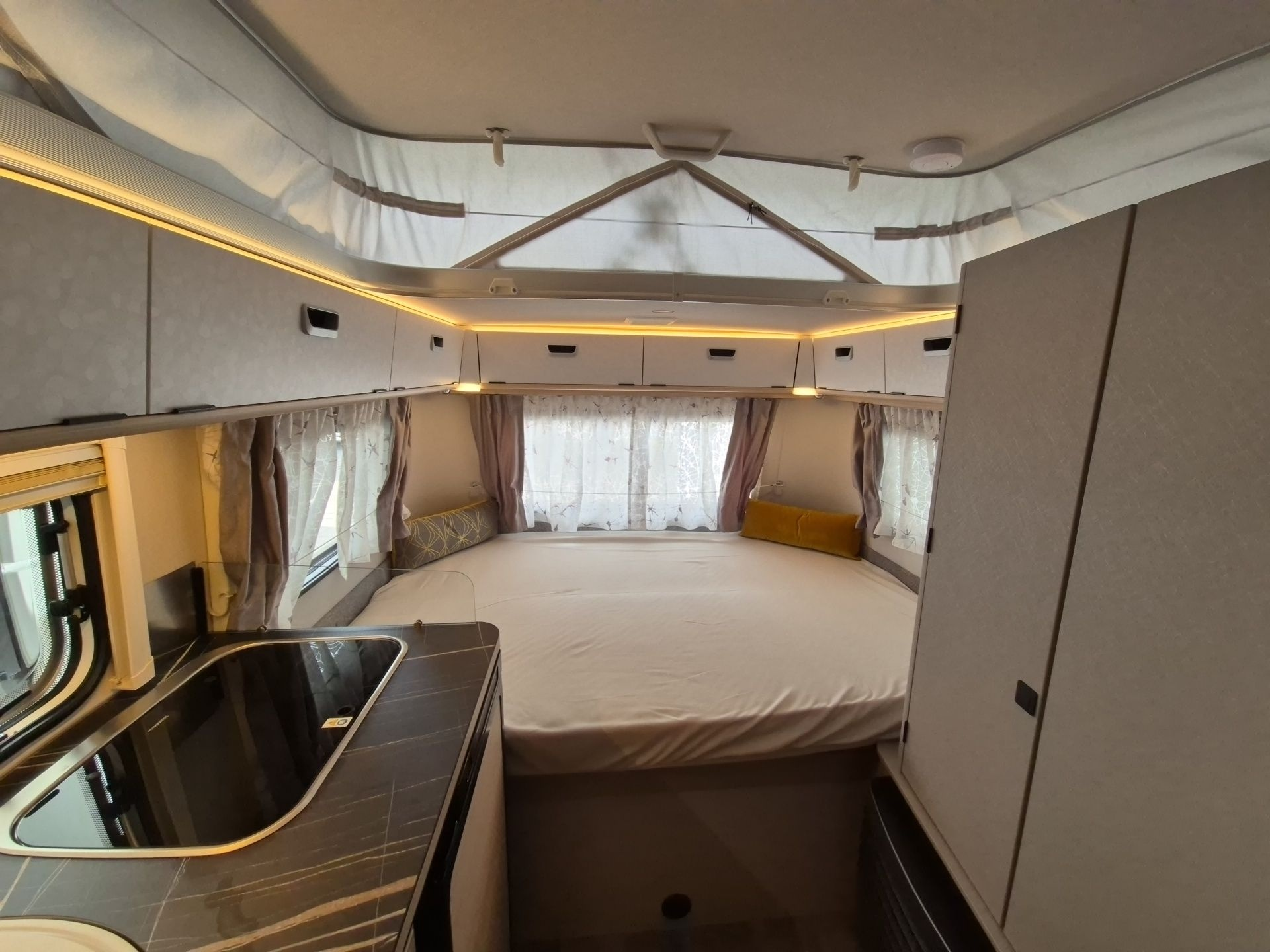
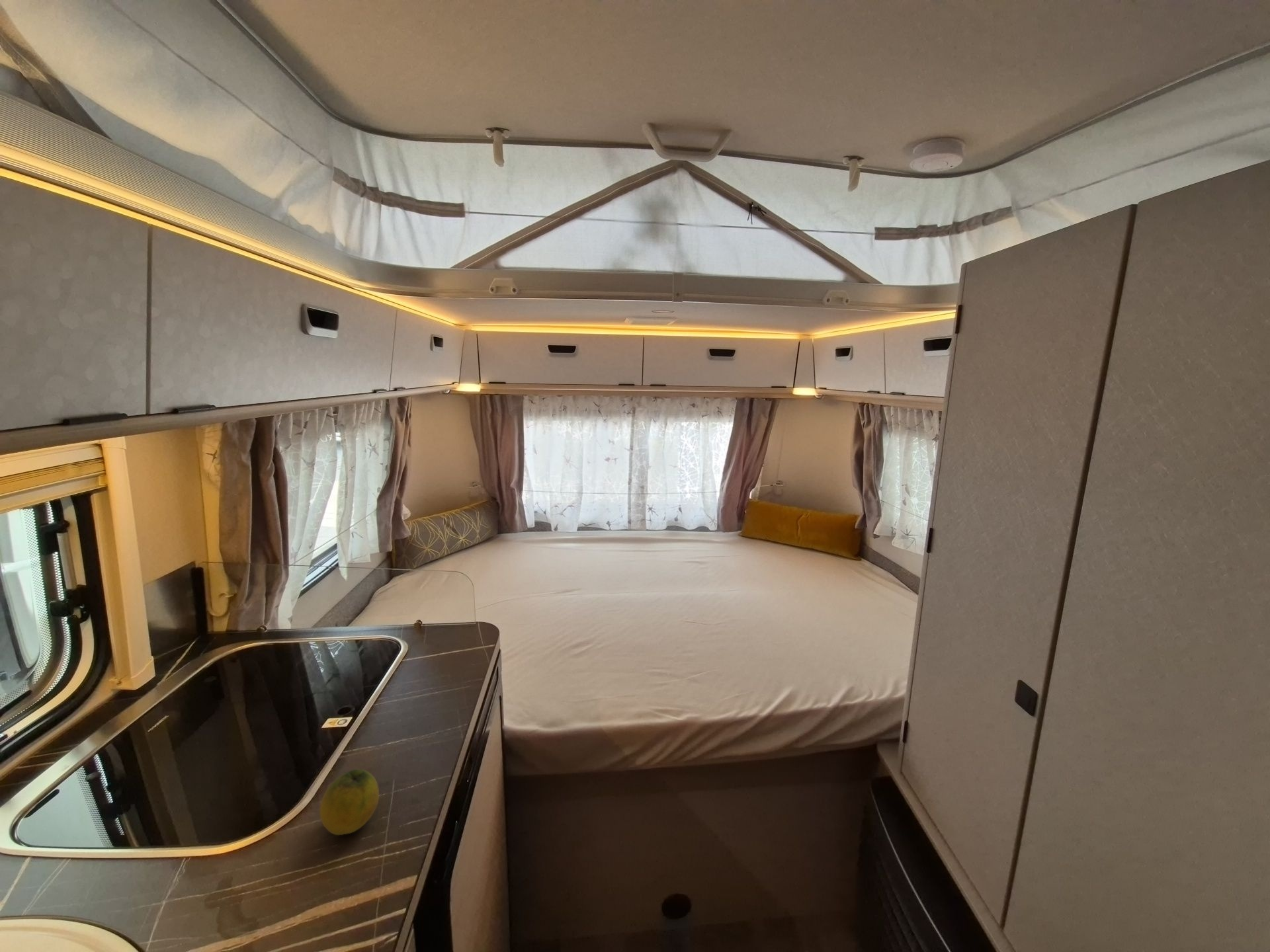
+ fruit [319,768,380,836]
